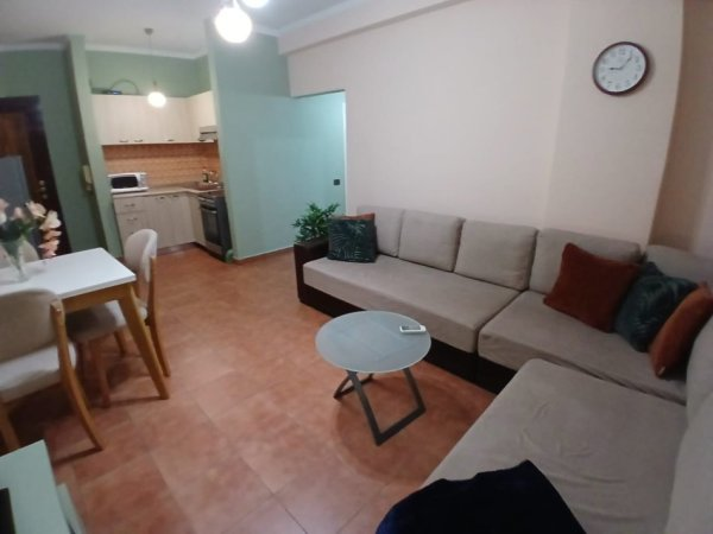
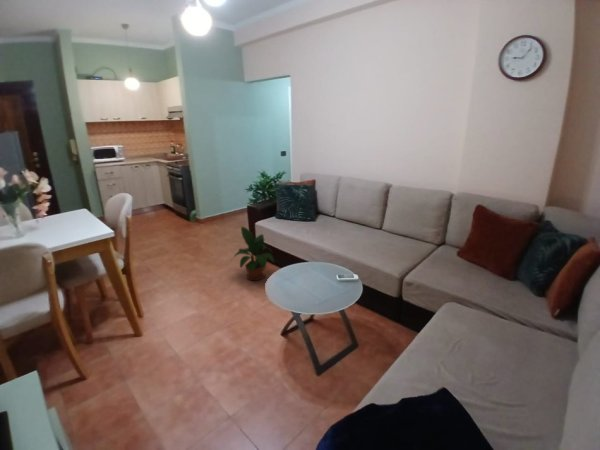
+ potted plant [230,226,275,281]
